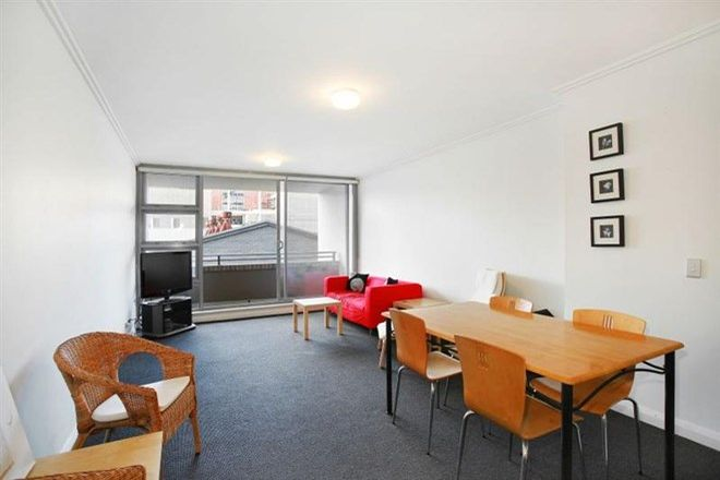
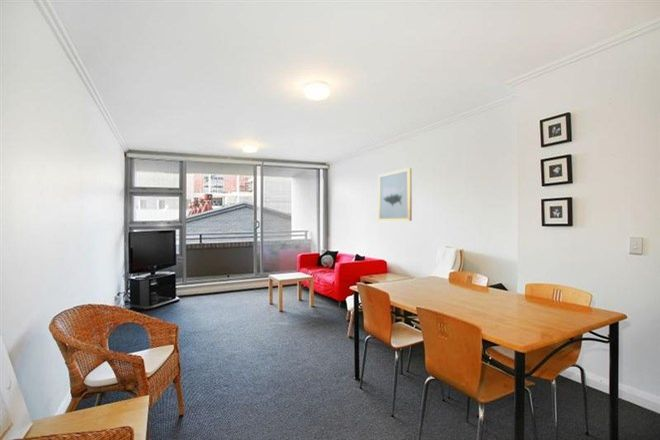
+ wall art [377,167,413,222]
